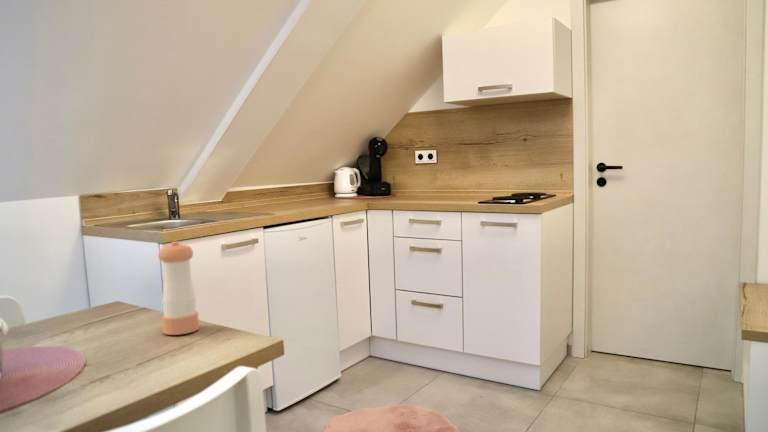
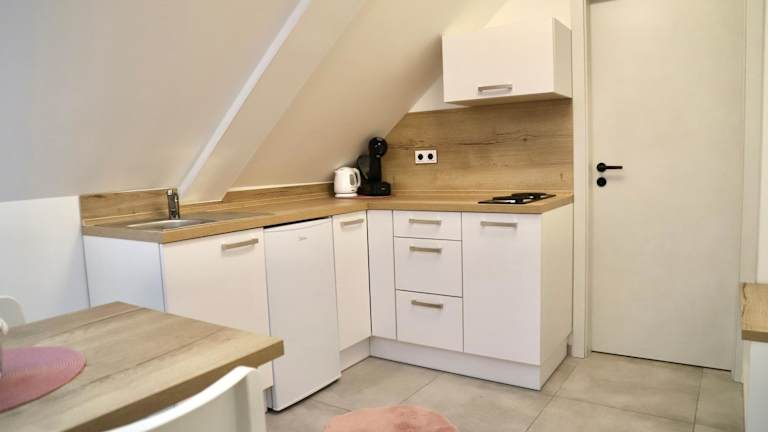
- pepper shaker [157,240,200,336]
